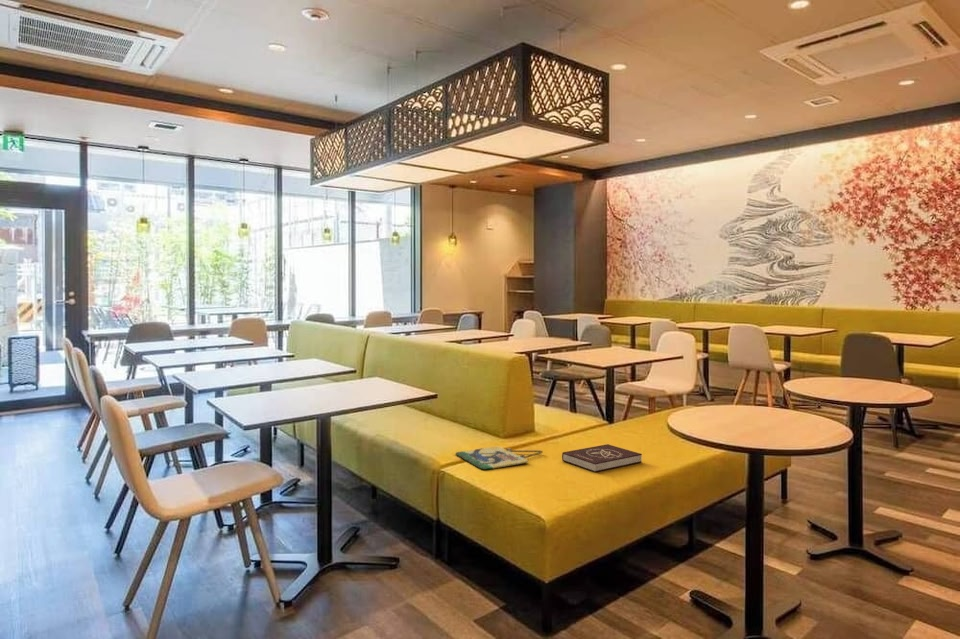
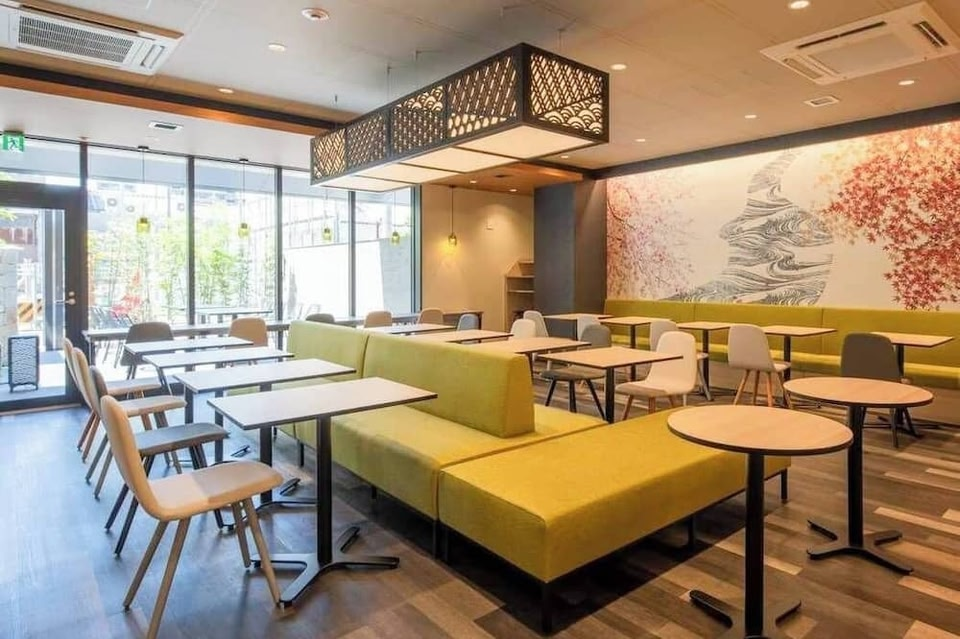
- book [561,443,643,473]
- home sign [455,445,544,471]
